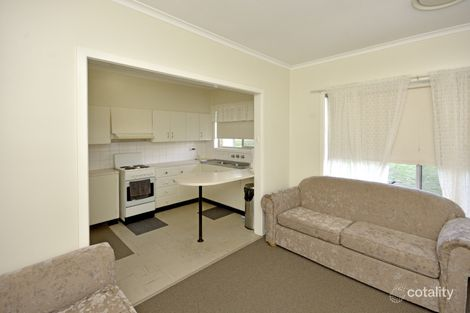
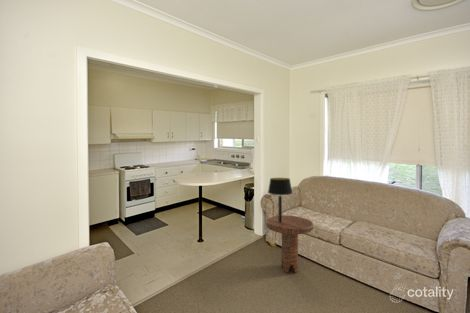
+ side table [265,215,314,274]
+ table lamp [267,177,293,223]
